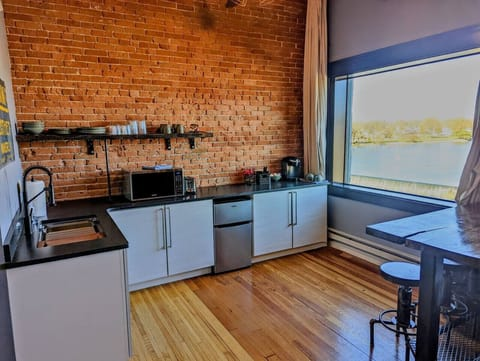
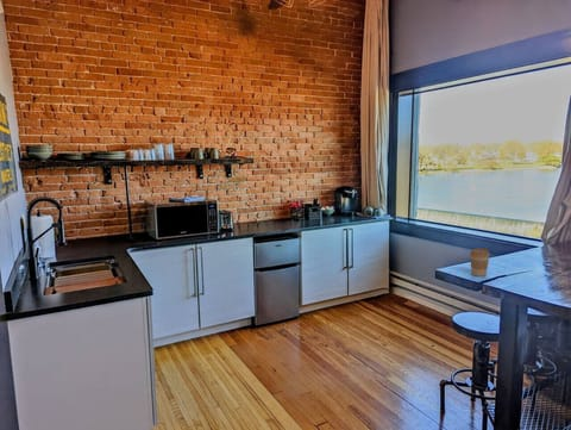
+ coffee cup [469,248,491,278]
